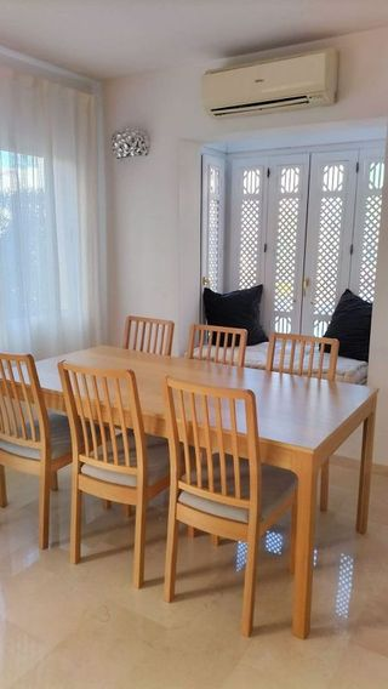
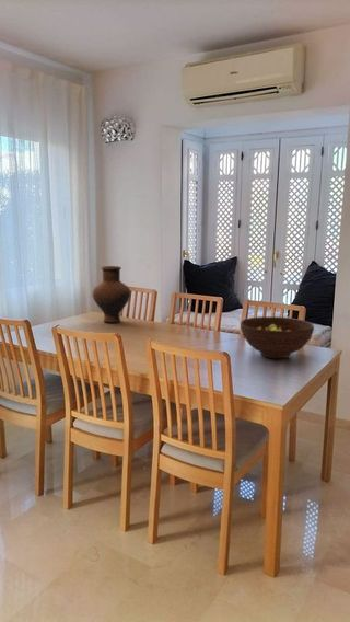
+ vase [92,265,131,323]
+ fruit bowl [240,315,315,359]
